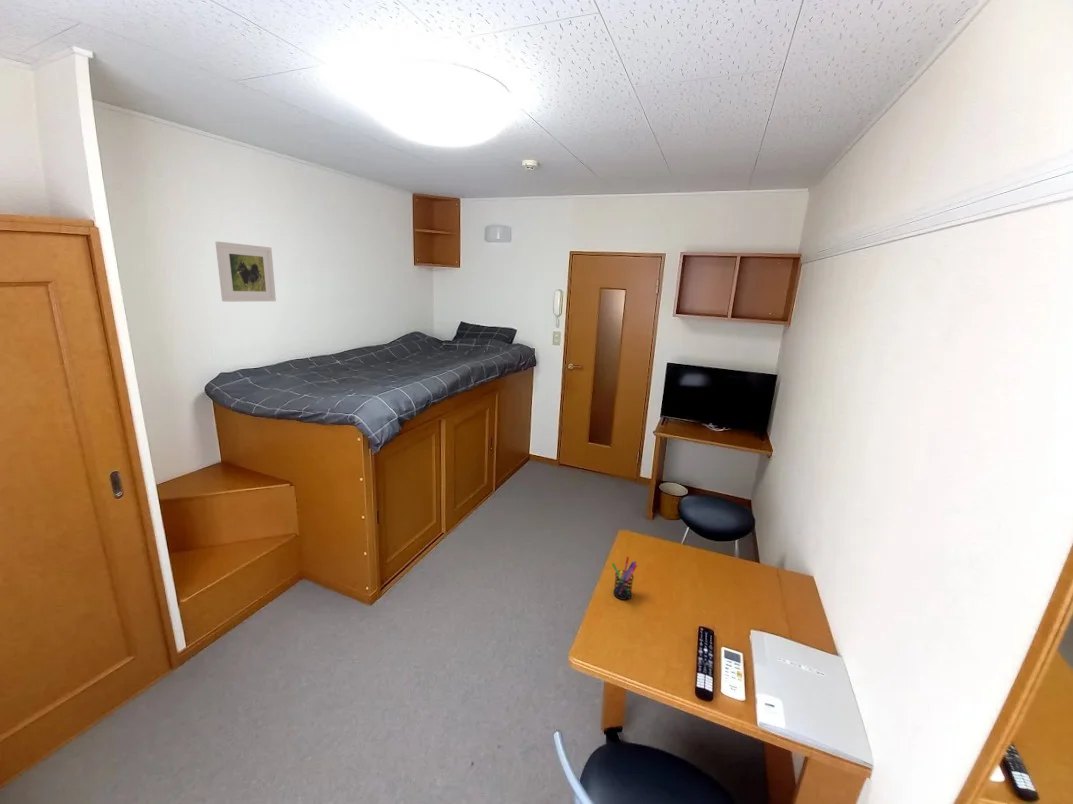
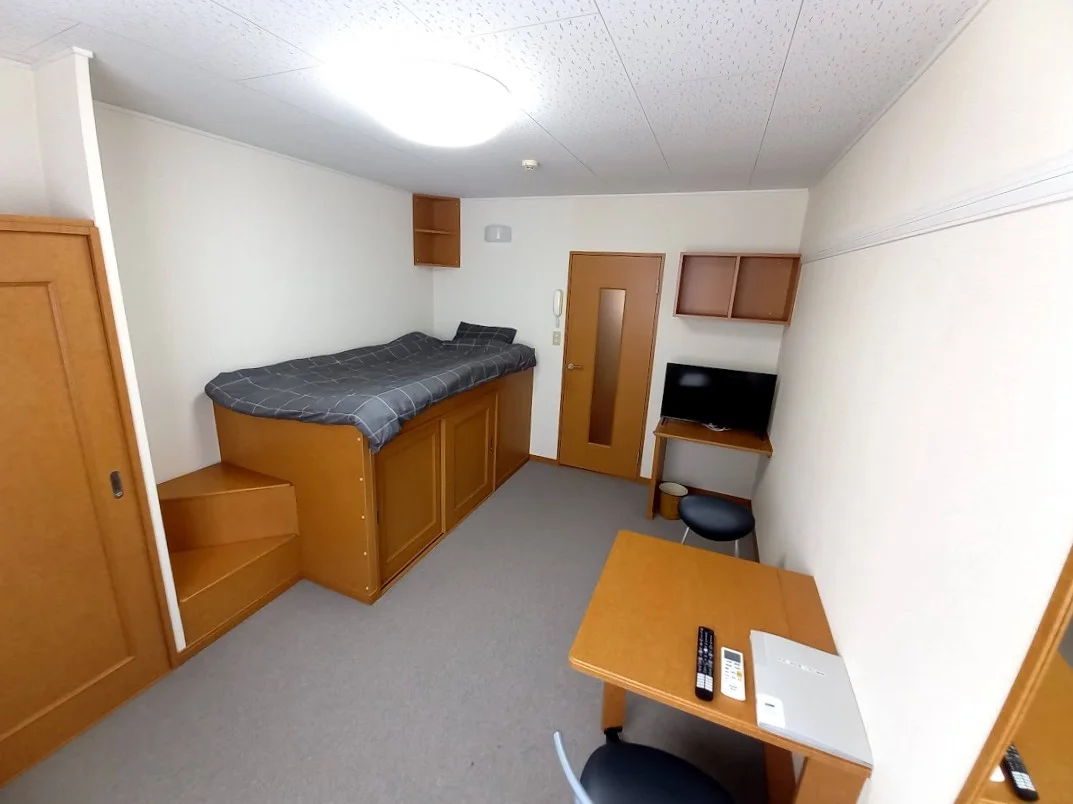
- pen holder [611,555,638,601]
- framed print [214,241,277,303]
